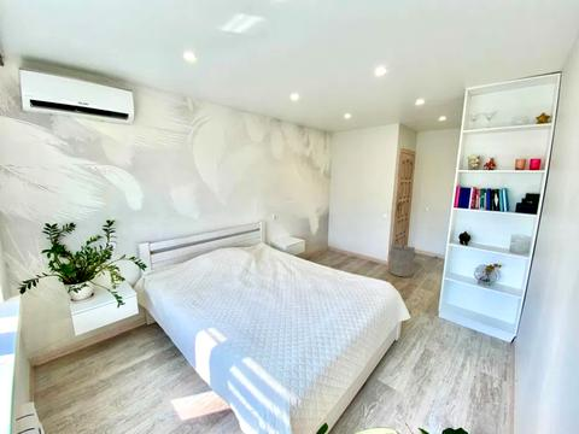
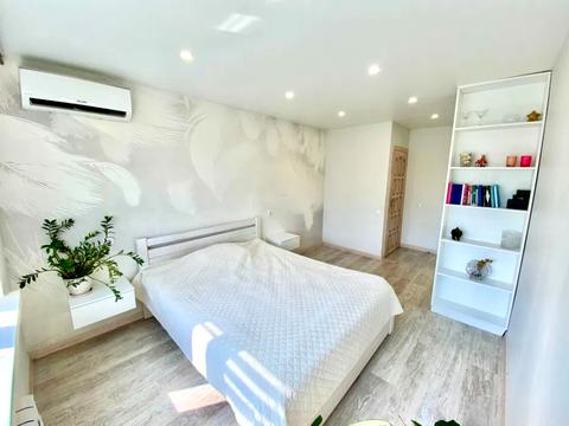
- laundry hamper [388,242,417,278]
